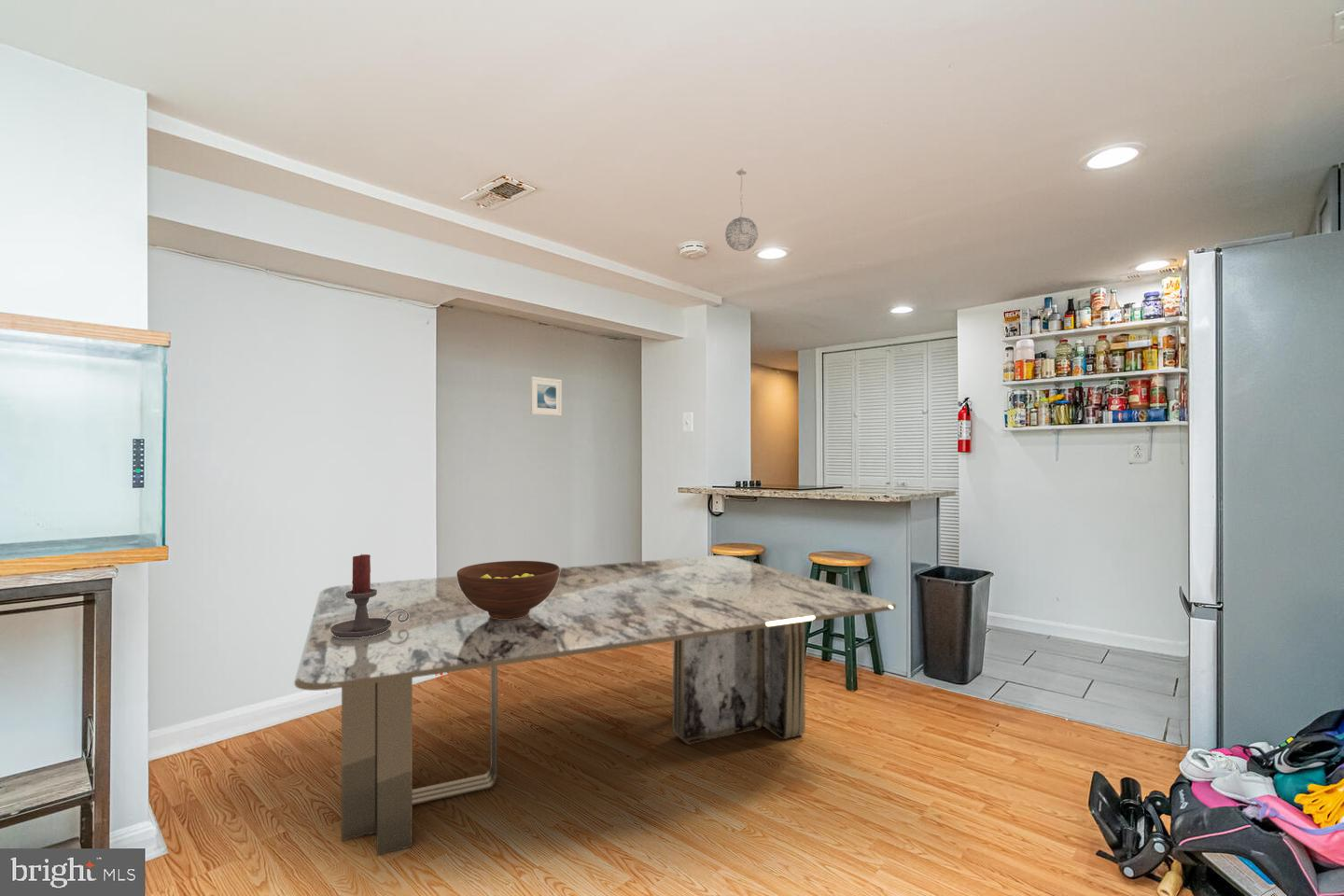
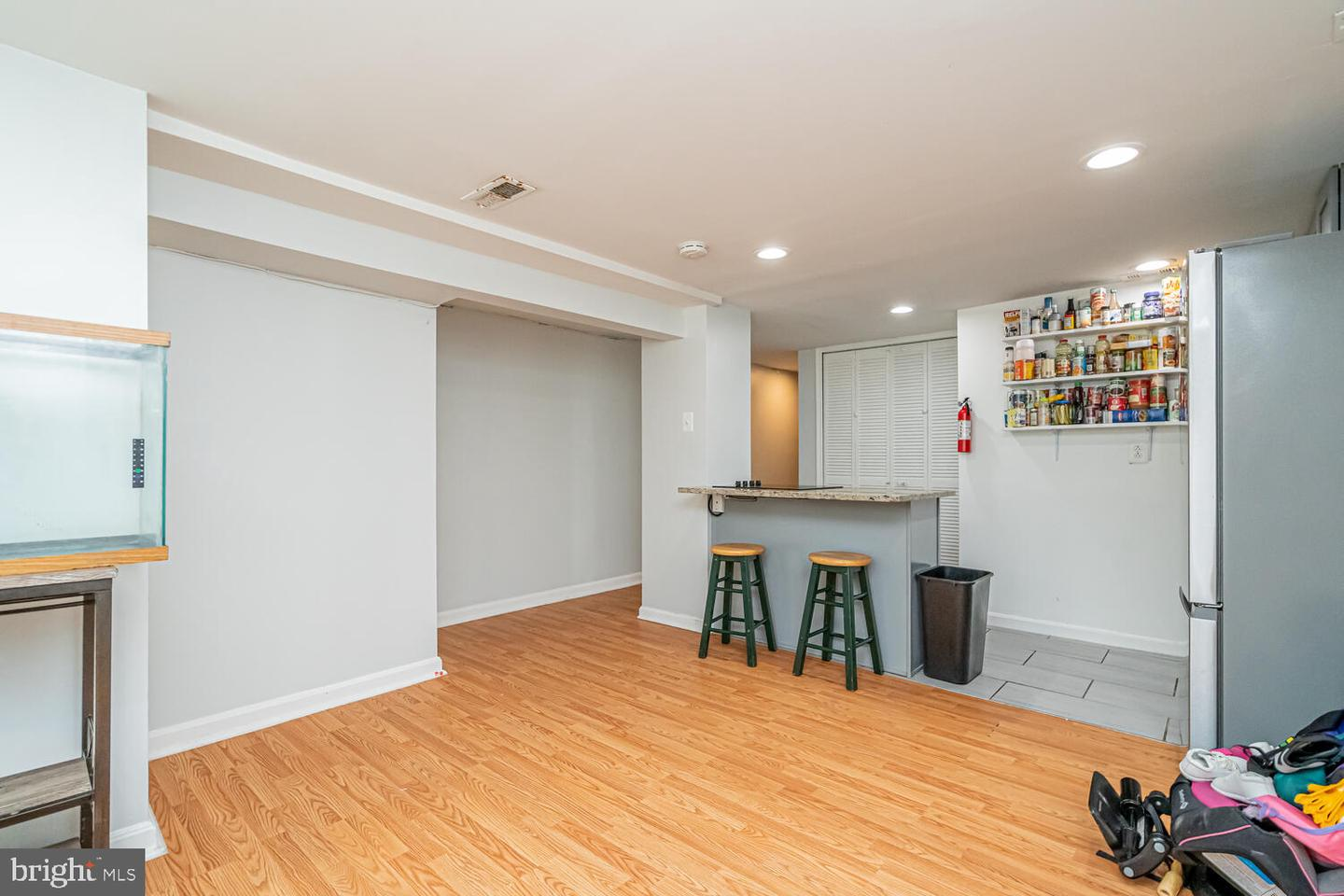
- fruit bowl [456,560,560,619]
- pendant light [724,167,759,252]
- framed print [529,376,563,416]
- dining table [293,554,897,856]
- candle holder [330,553,409,637]
